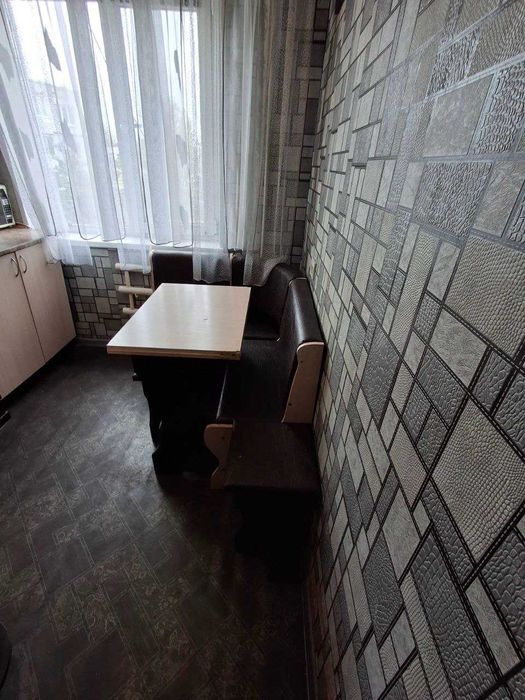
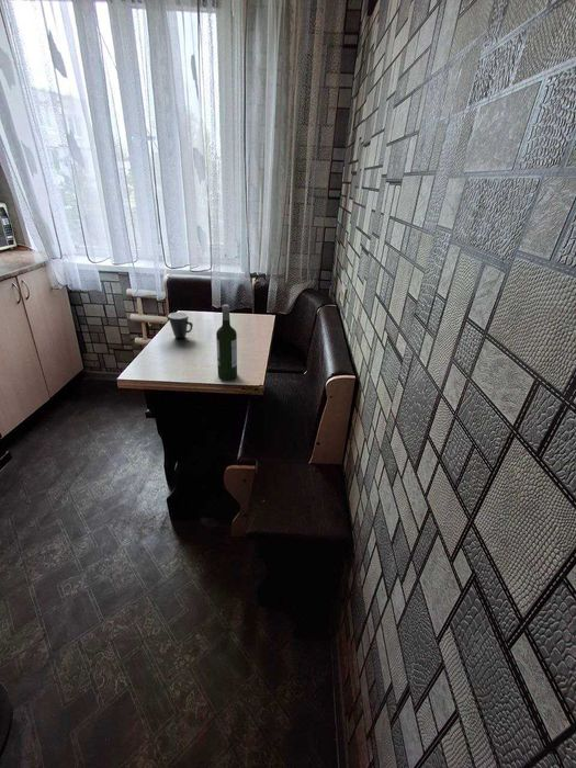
+ mug [167,312,194,339]
+ wine bottle [215,304,238,381]
